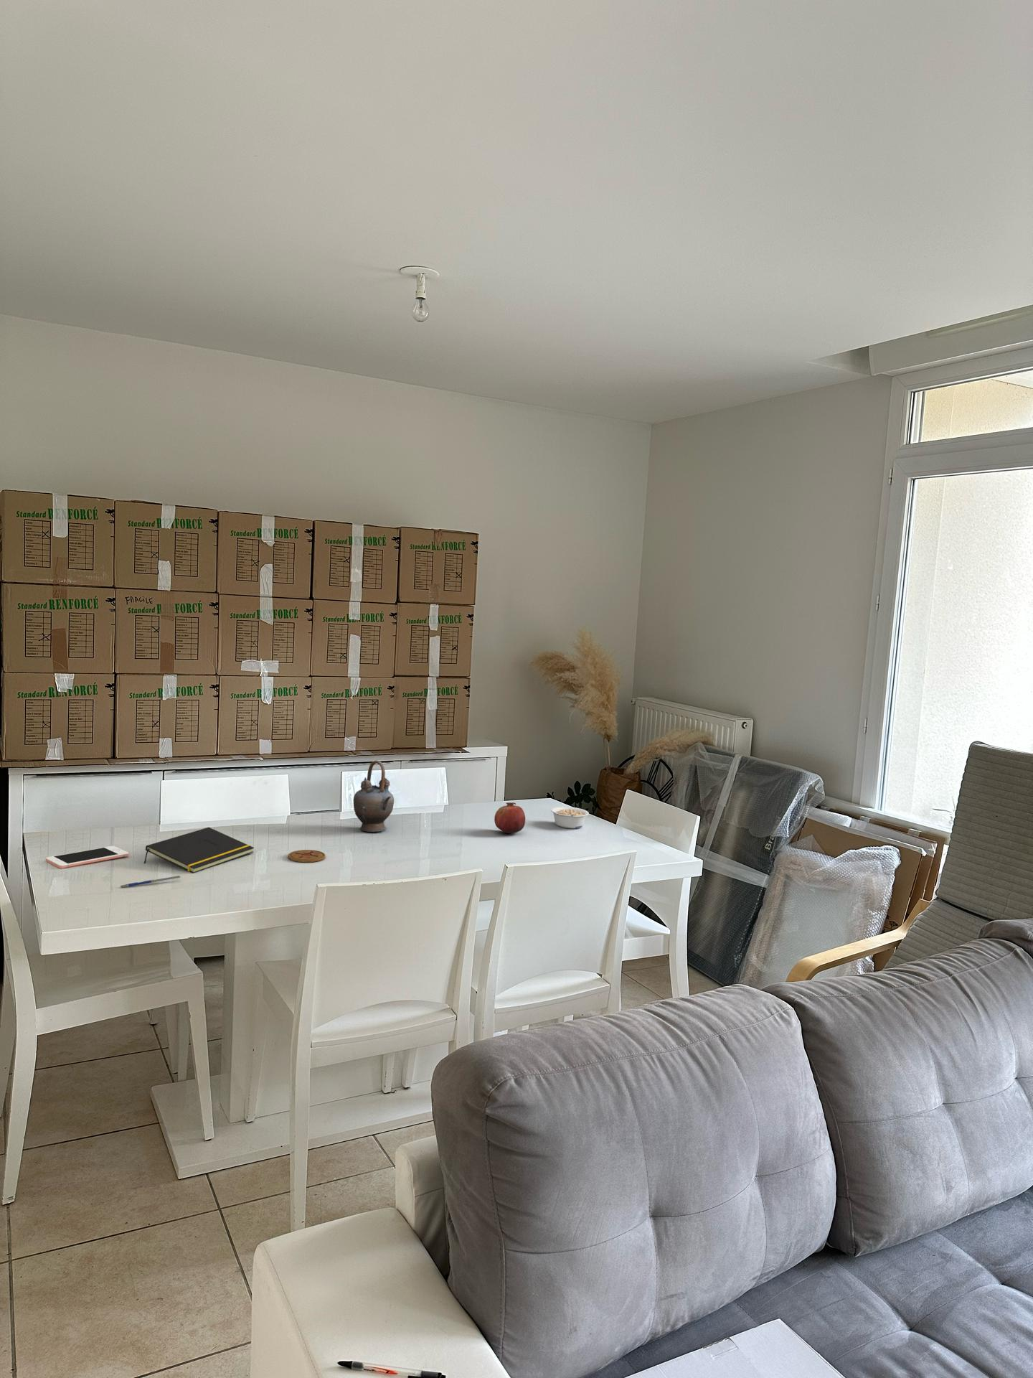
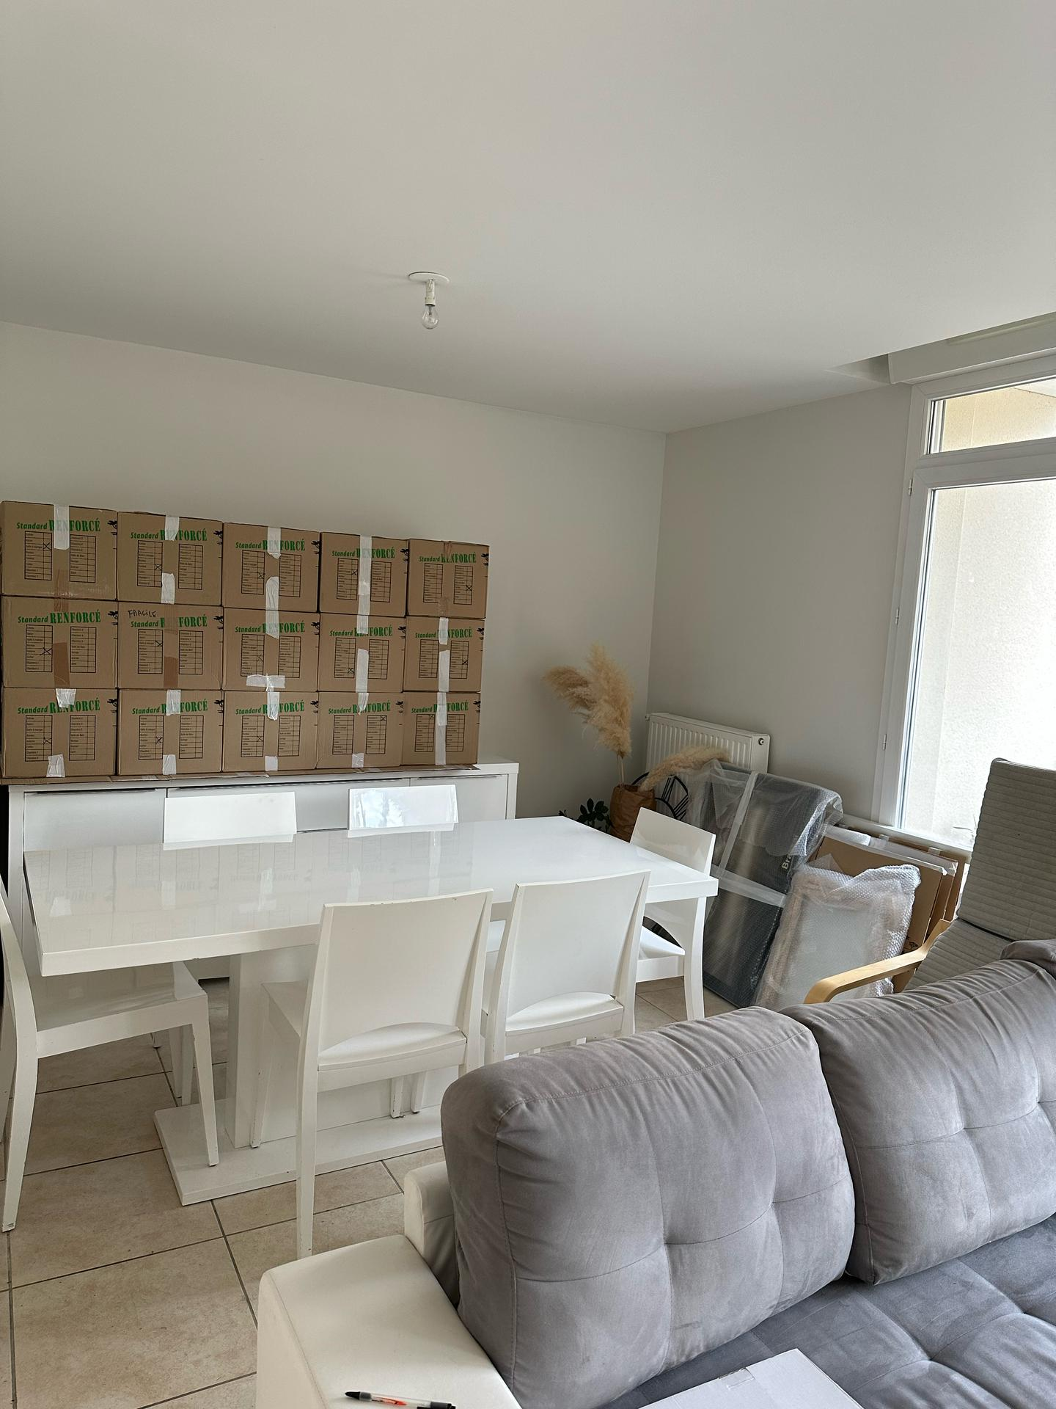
- notepad [143,827,255,875]
- legume [550,806,589,829]
- teapot [353,760,395,832]
- cell phone [46,845,129,869]
- fruit [494,802,526,834]
- coaster [288,850,326,864]
- pen [119,875,181,889]
